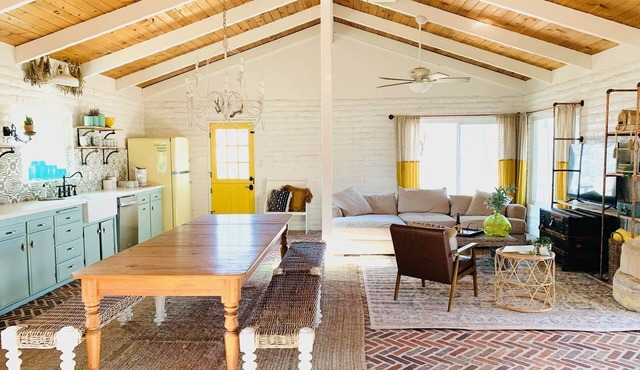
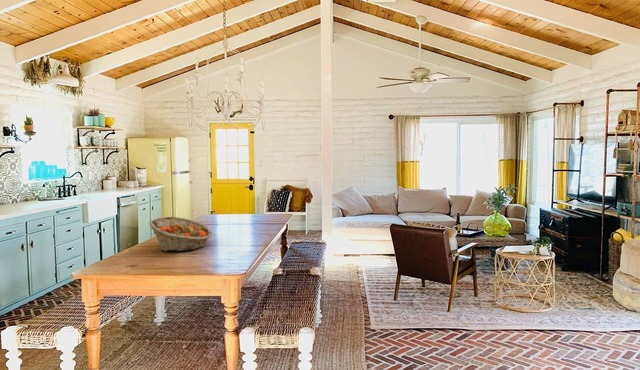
+ fruit basket [148,216,213,252]
